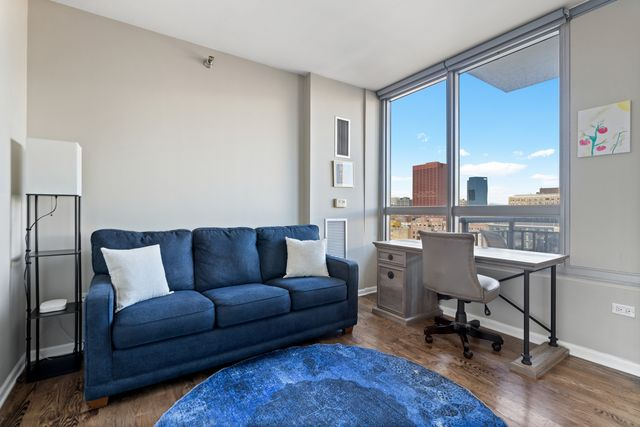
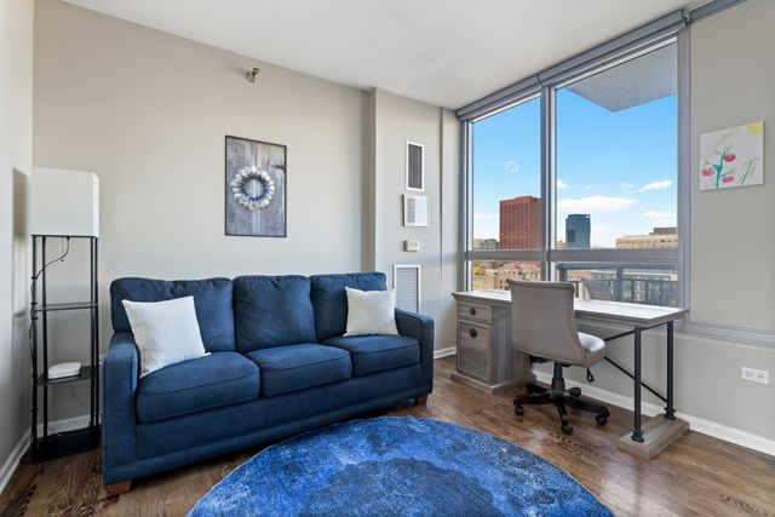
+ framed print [223,133,288,239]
